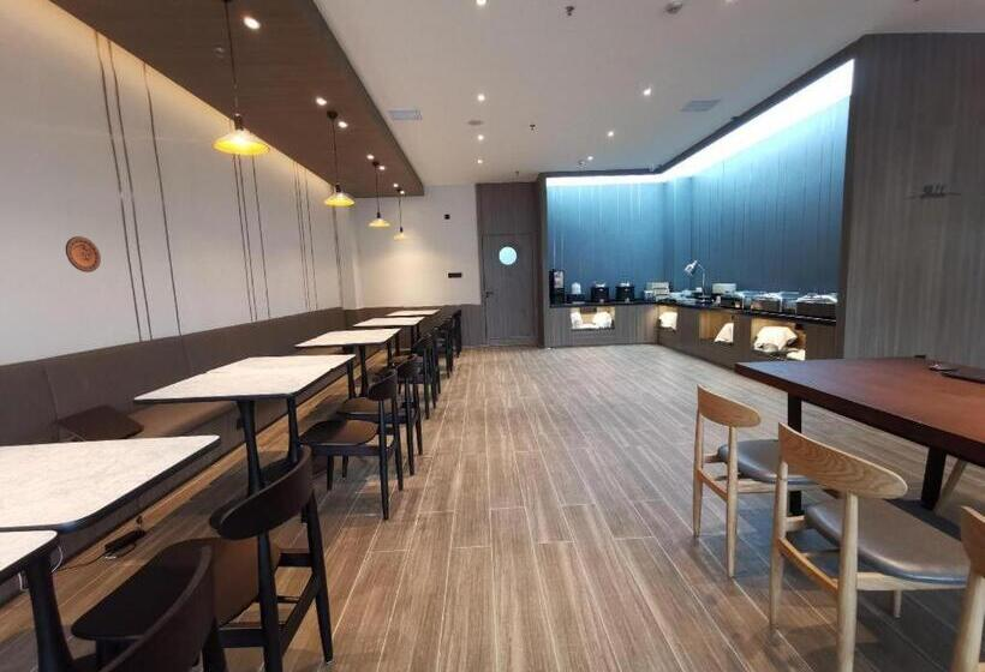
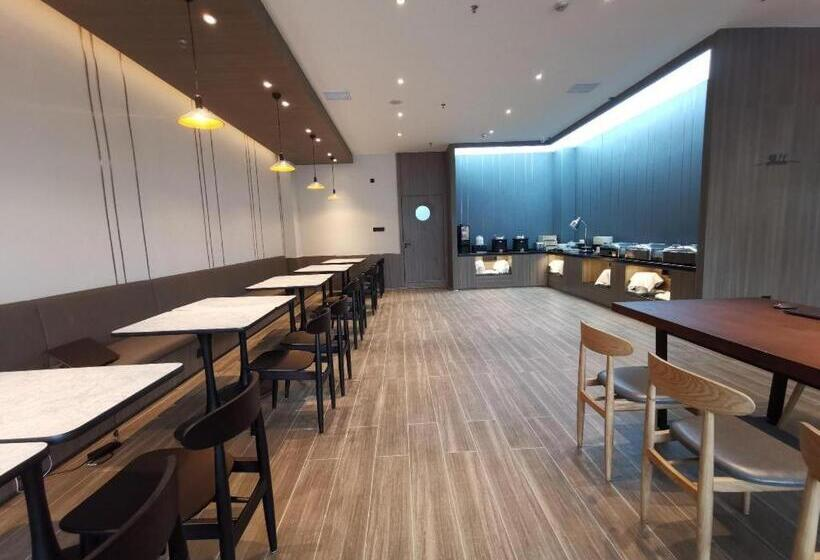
- decorative plate [65,235,102,274]
